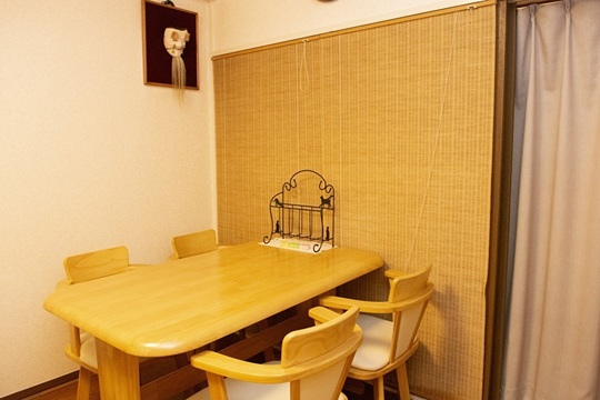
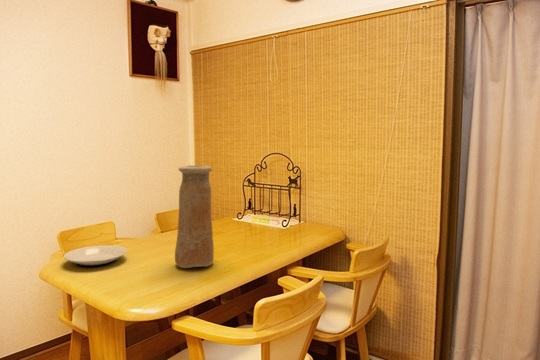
+ plate [63,244,128,268]
+ vase [174,165,215,269]
